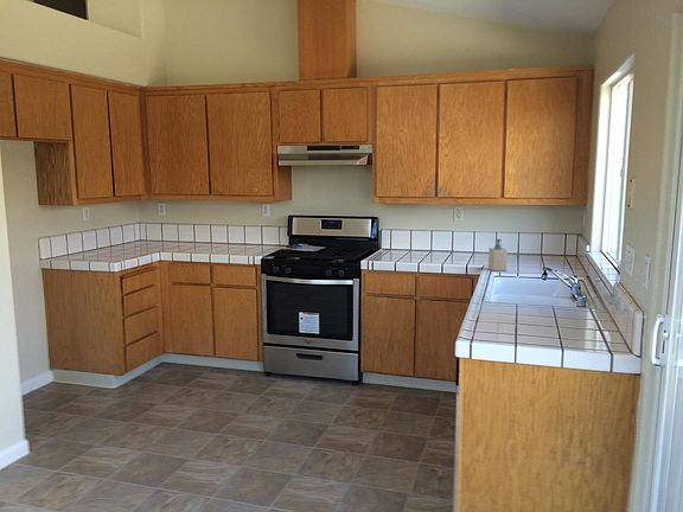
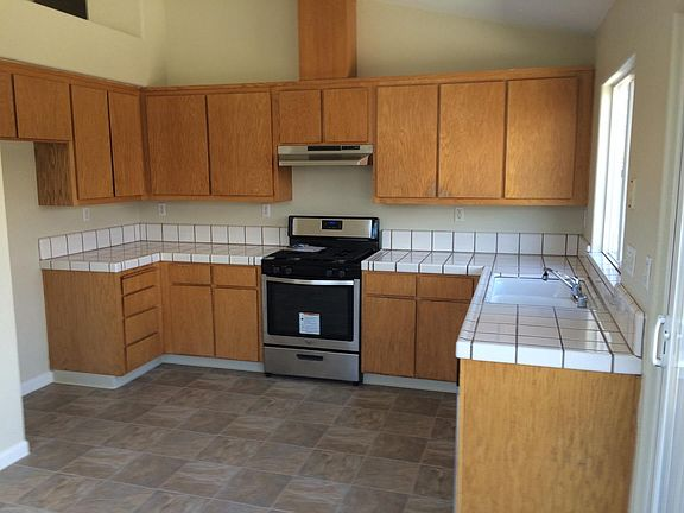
- soap bottle [487,237,509,271]
